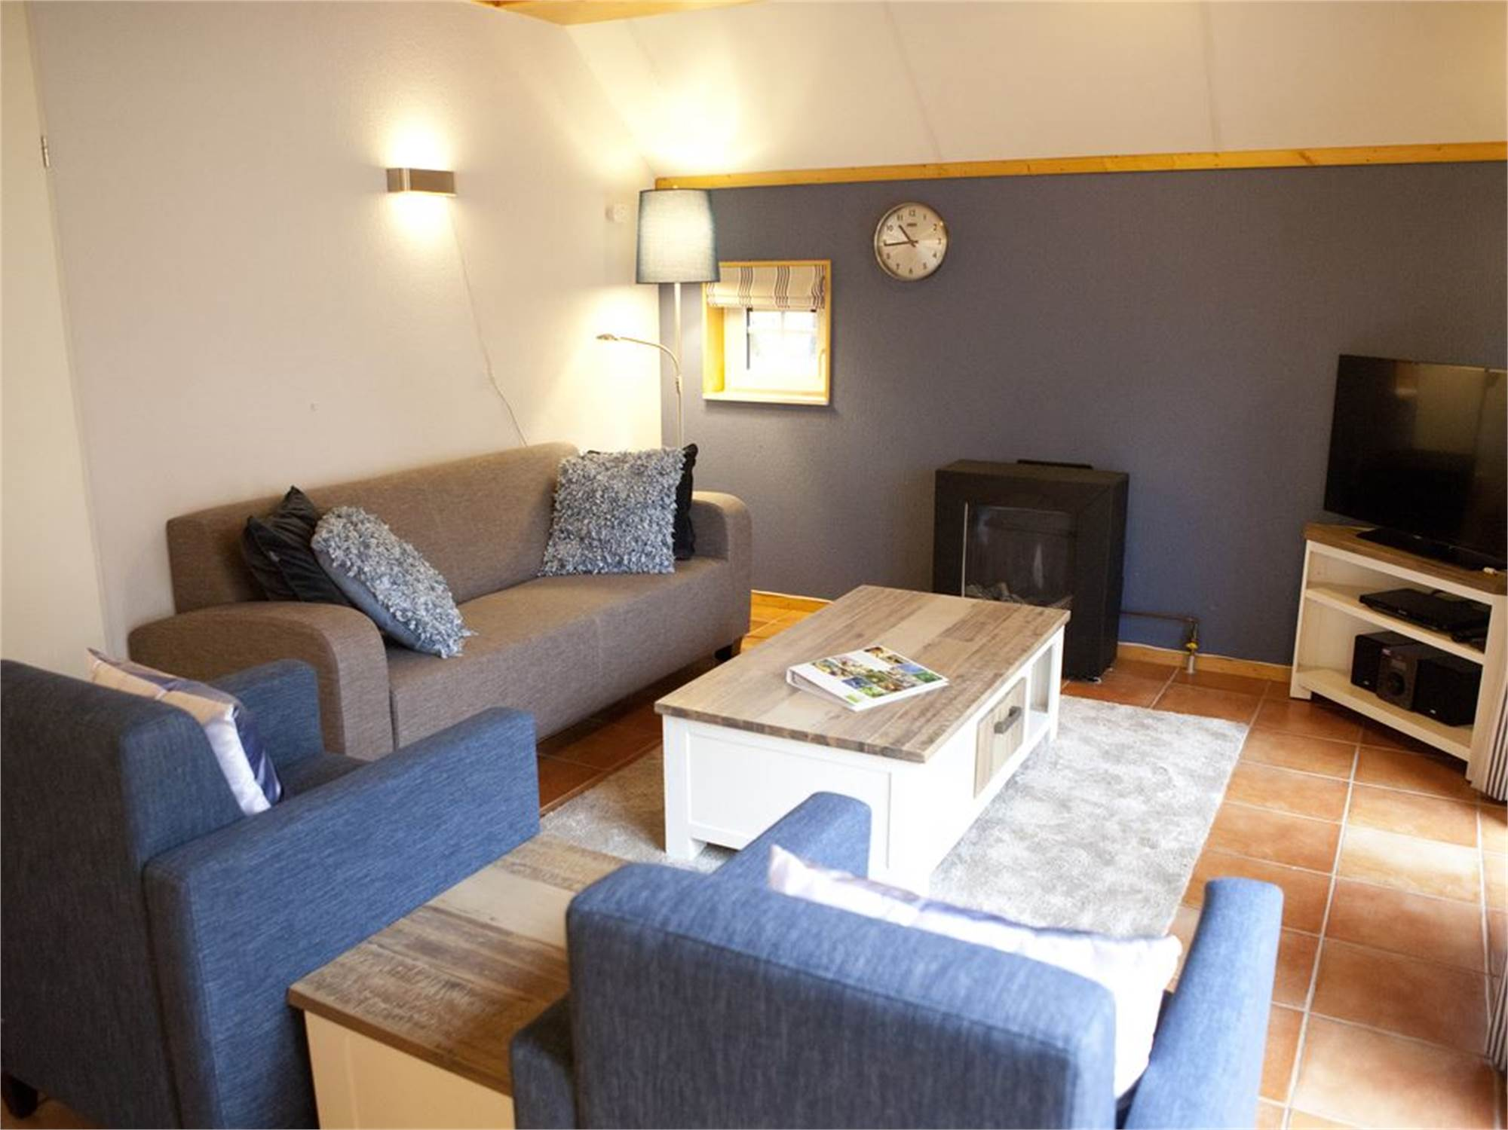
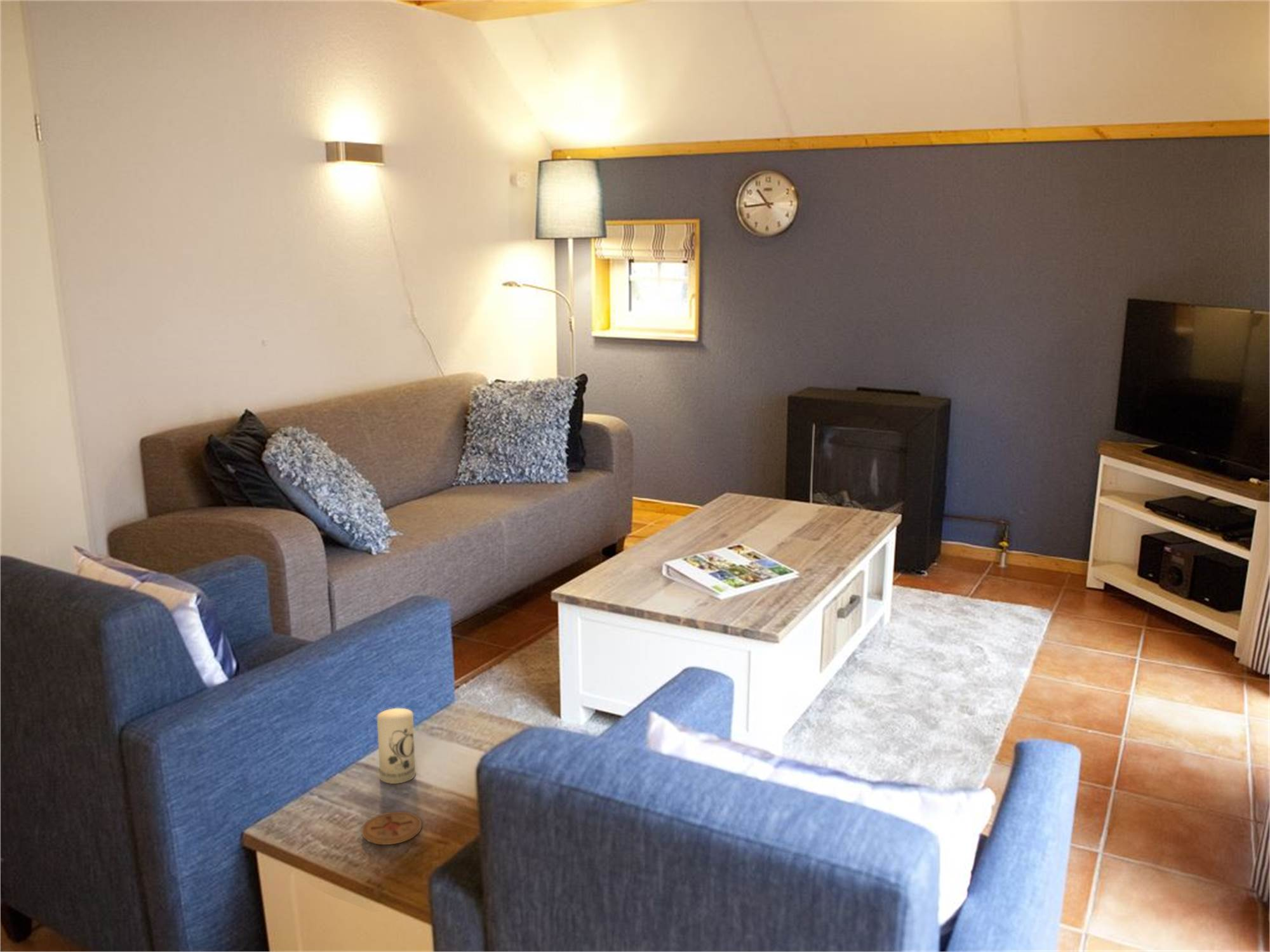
+ candle [377,708,416,784]
+ coaster [361,811,422,845]
